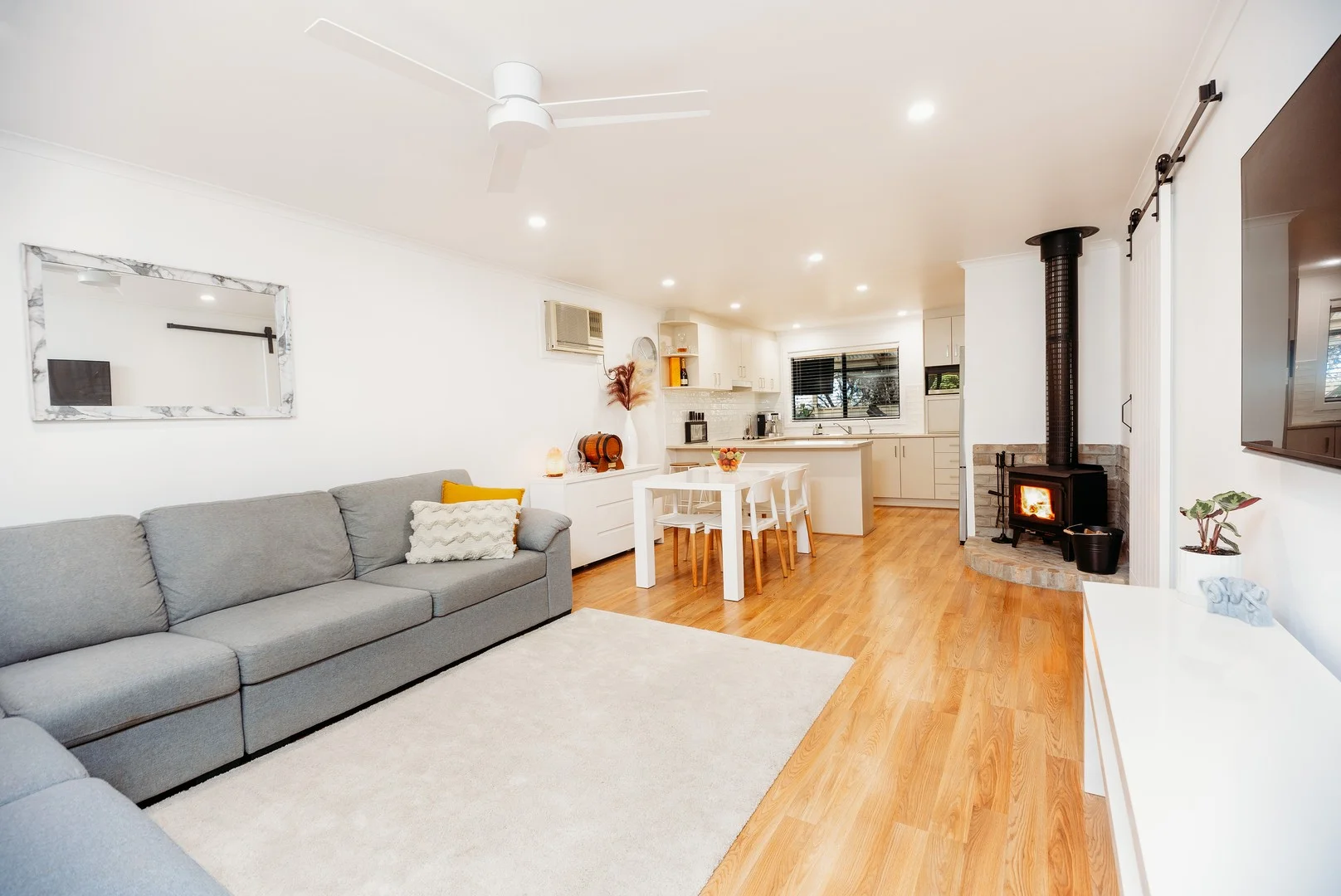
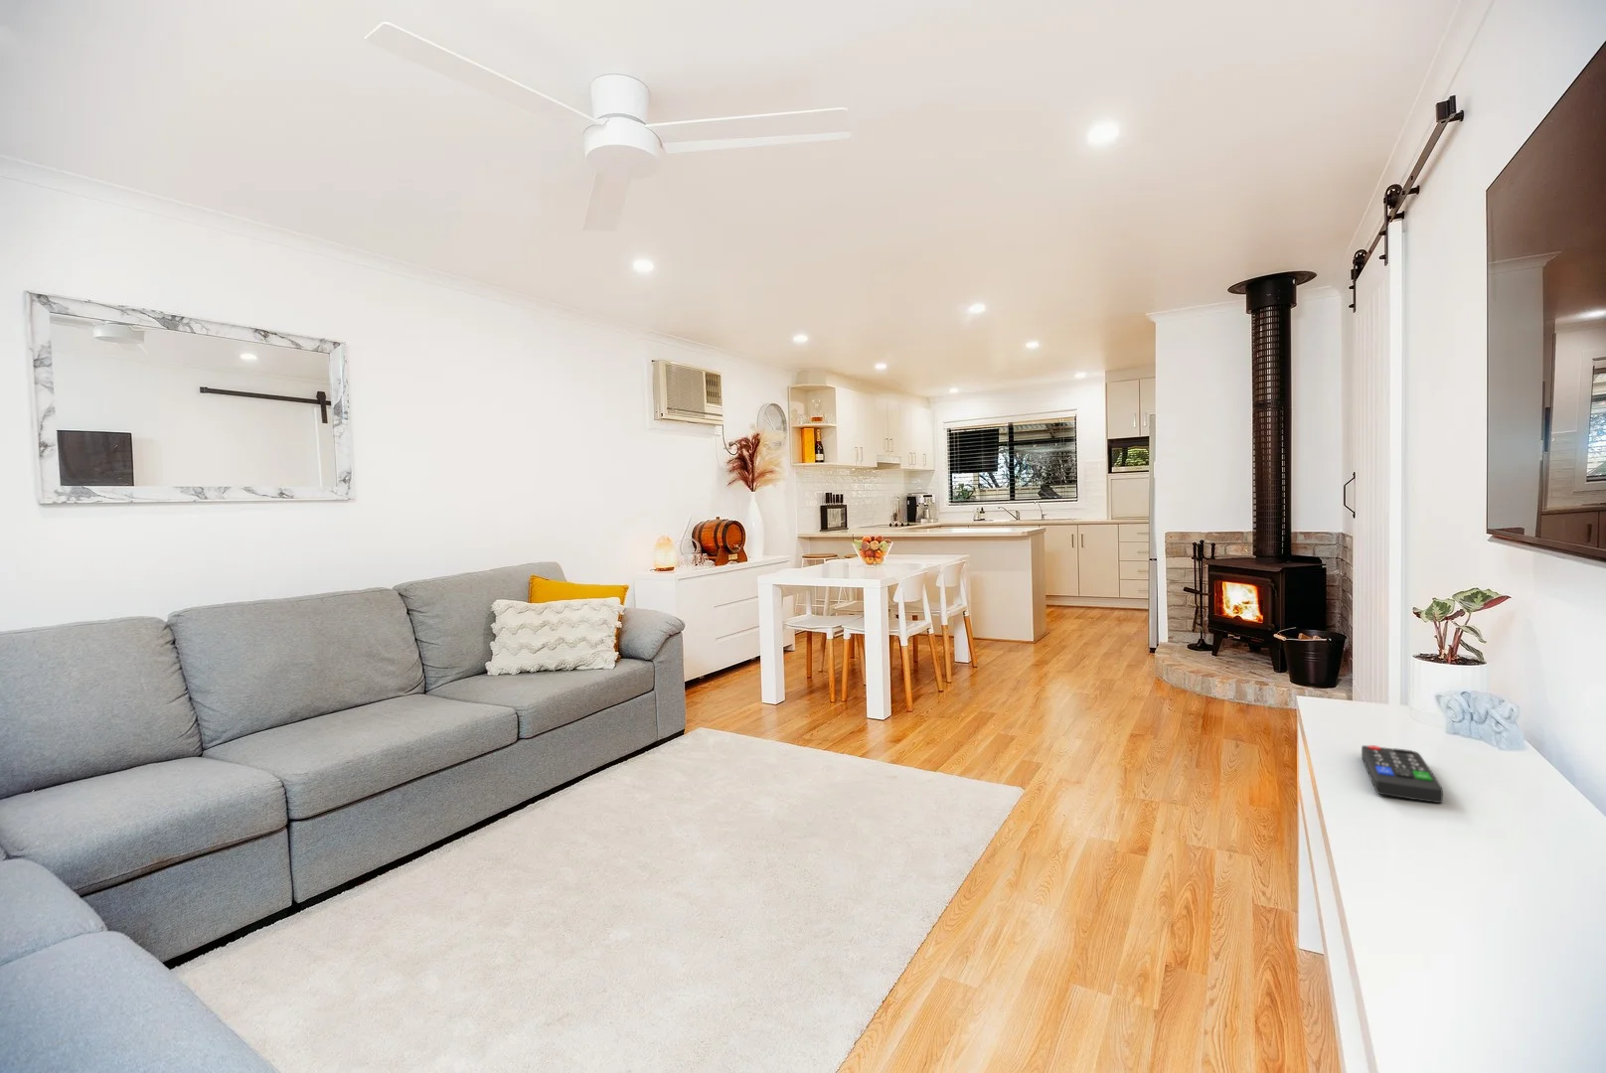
+ remote control [1360,744,1444,804]
